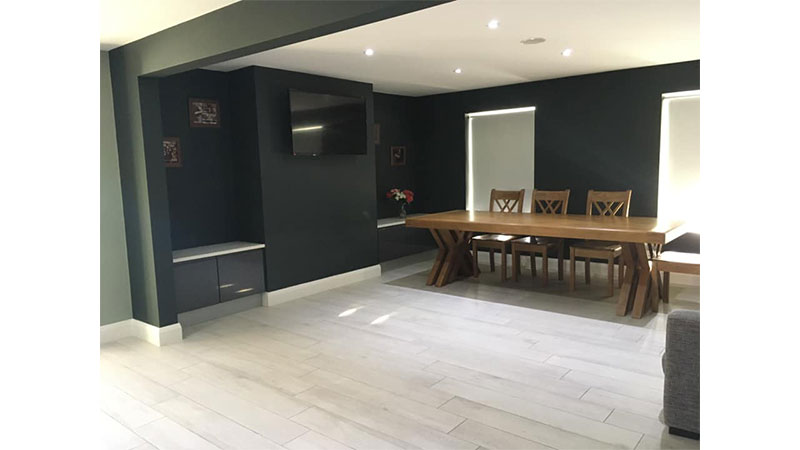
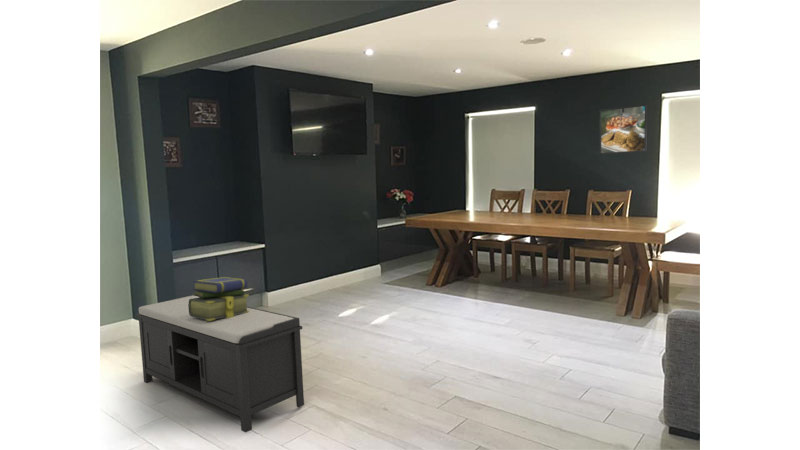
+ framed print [599,103,648,155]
+ bench [135,294,305,433]
+ stack of books [188,276,250,321]
